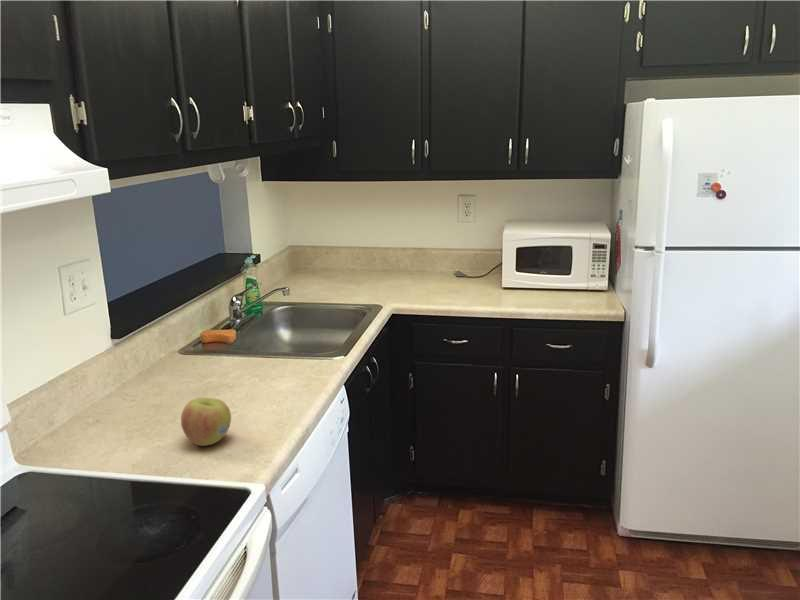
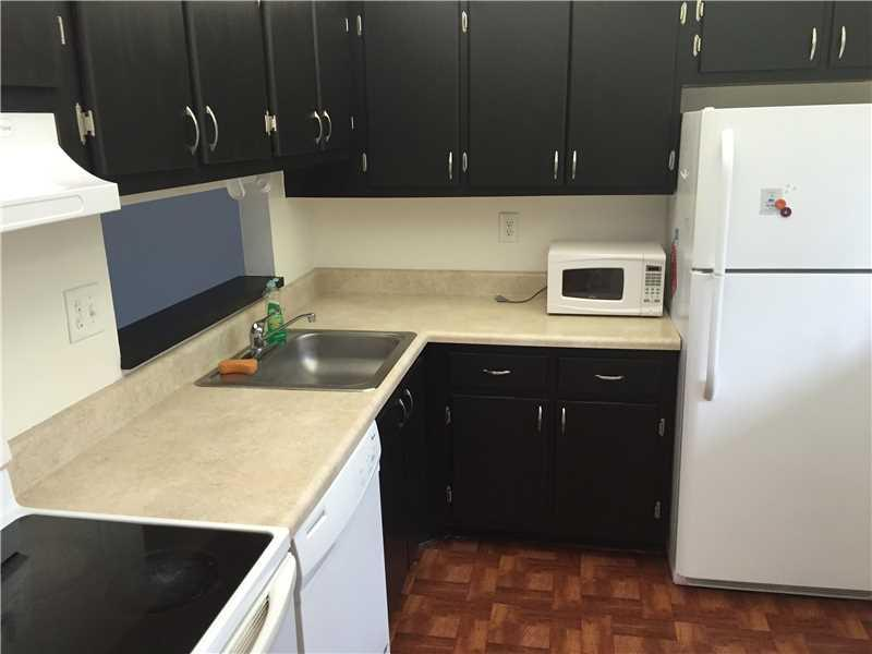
- apple [180,397,232,447]
